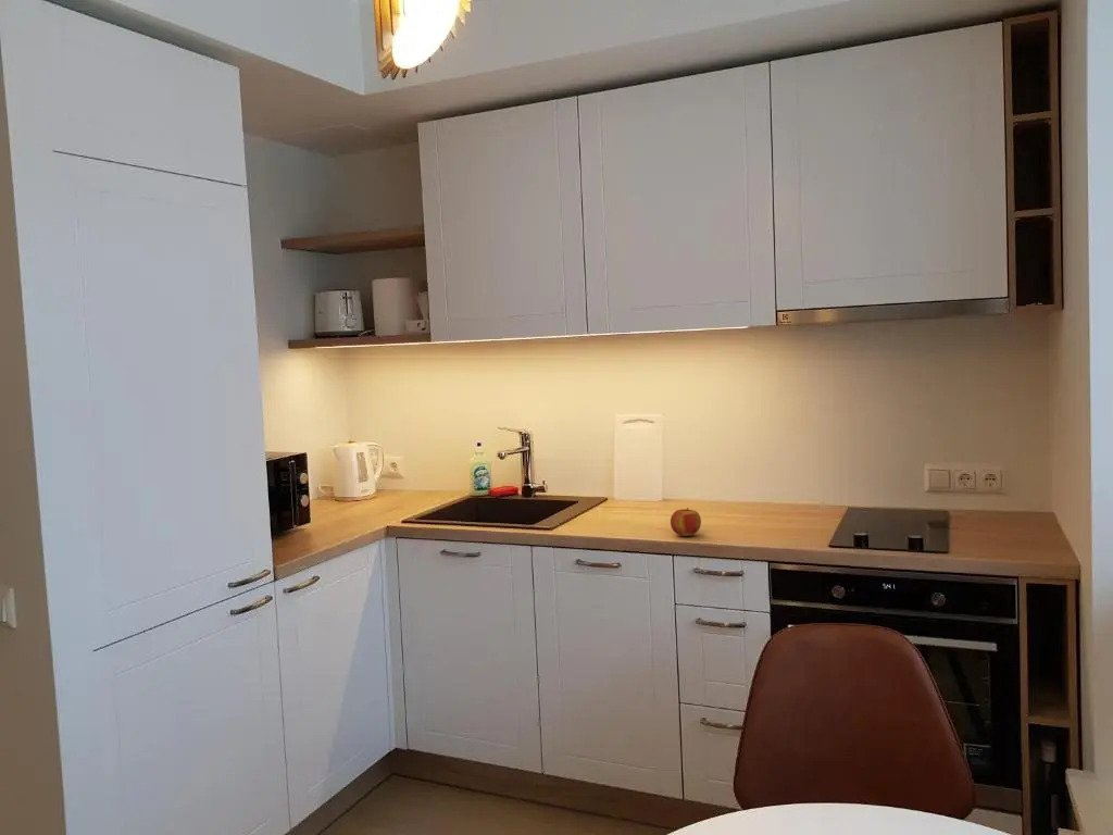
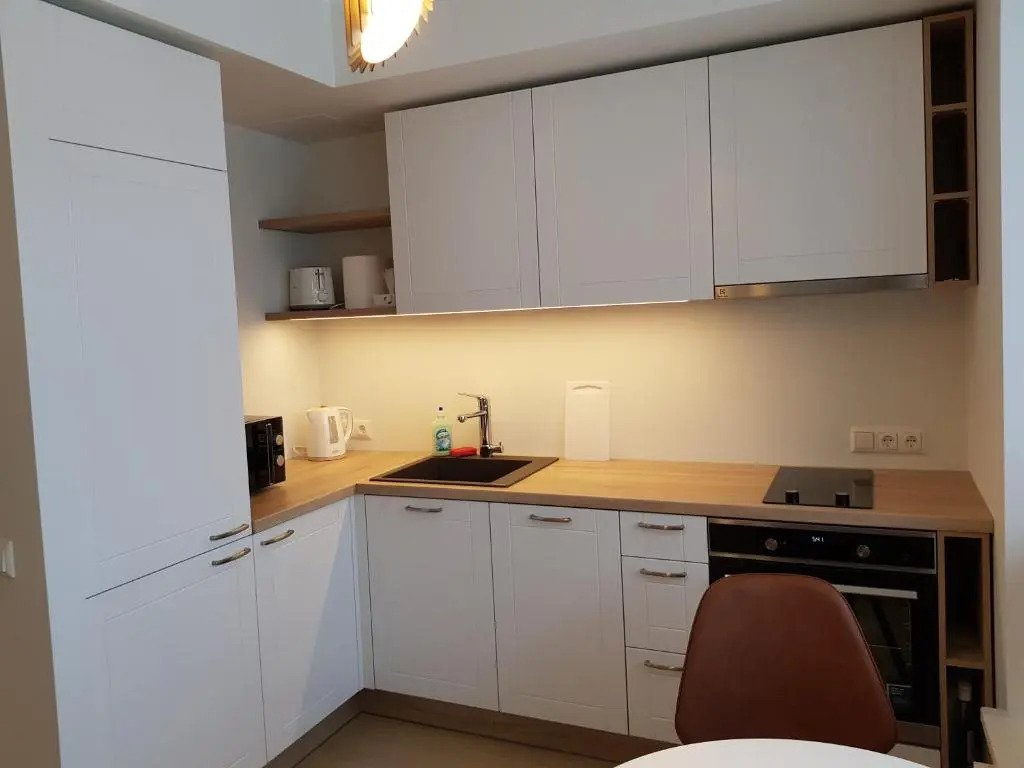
- apple [670,507,702,537]
